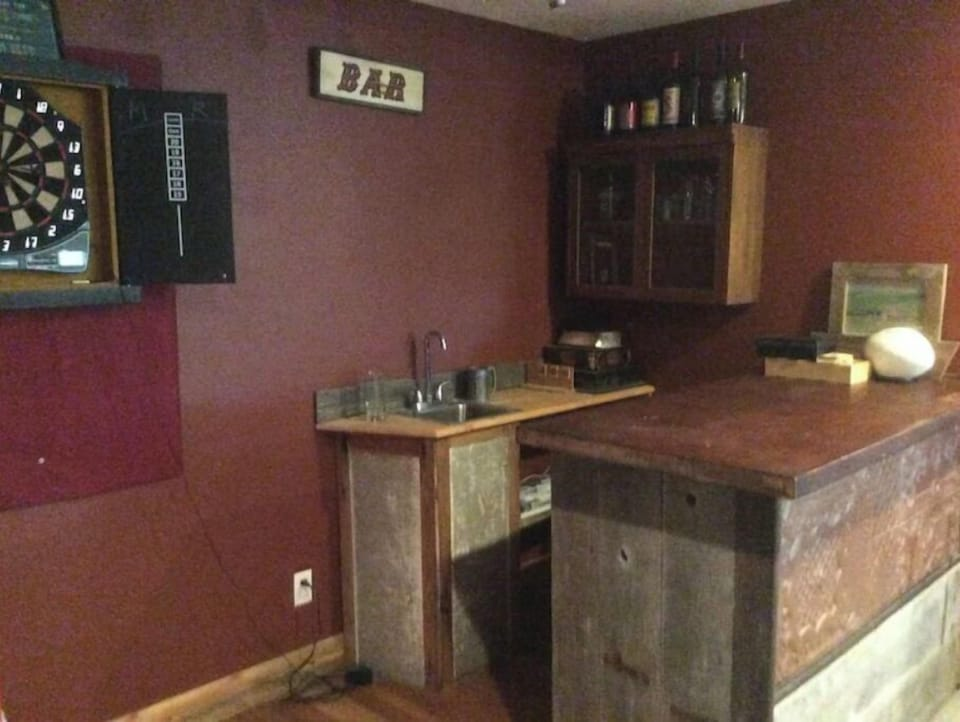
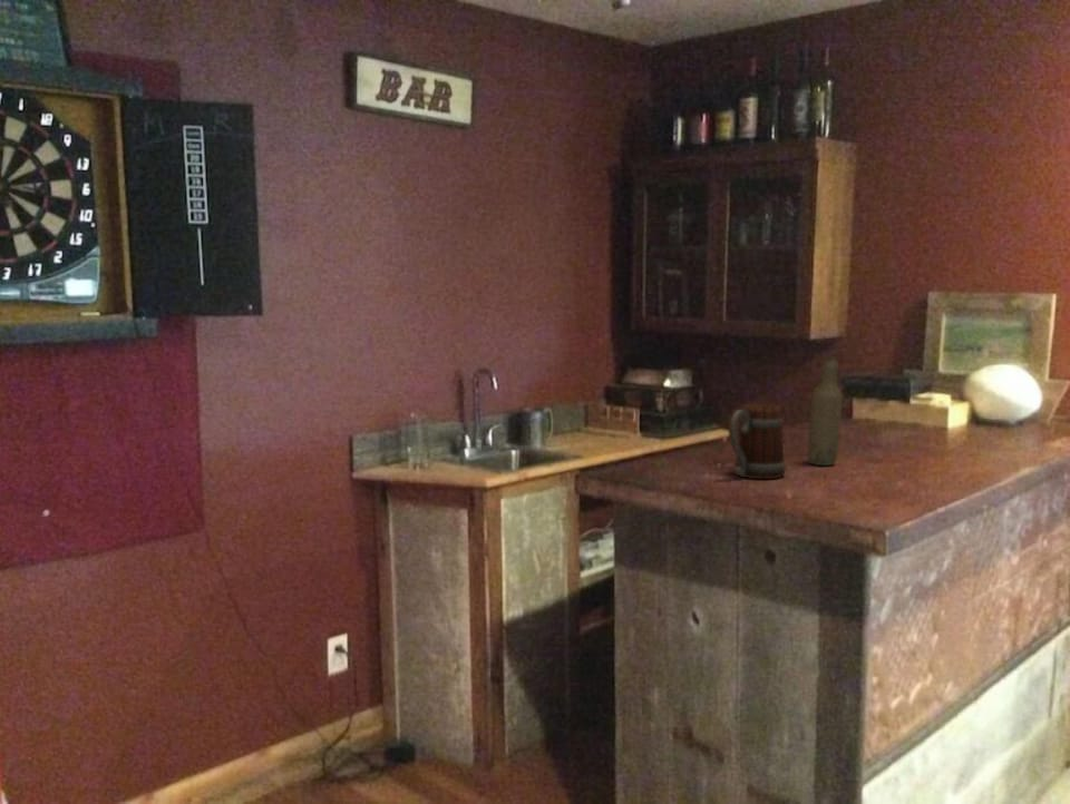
+ beer mug [729,403,786,480]
+ bottle [806,357,844,467]
